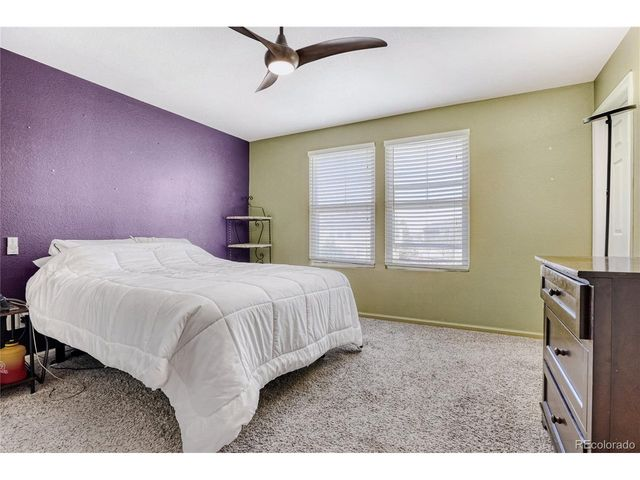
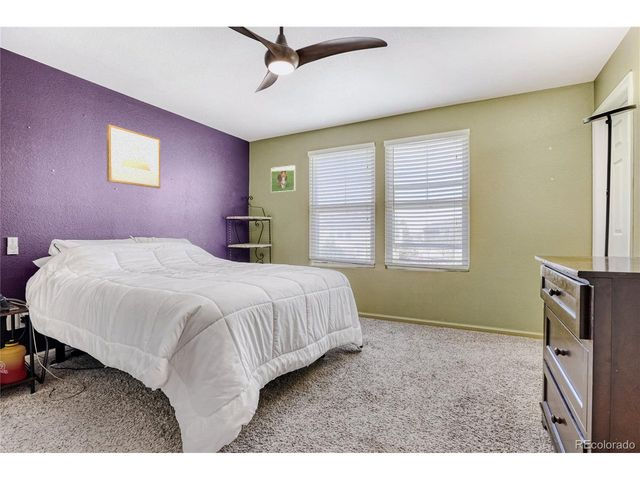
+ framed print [270,164,297,193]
+ wall art [106,124,161,189]
